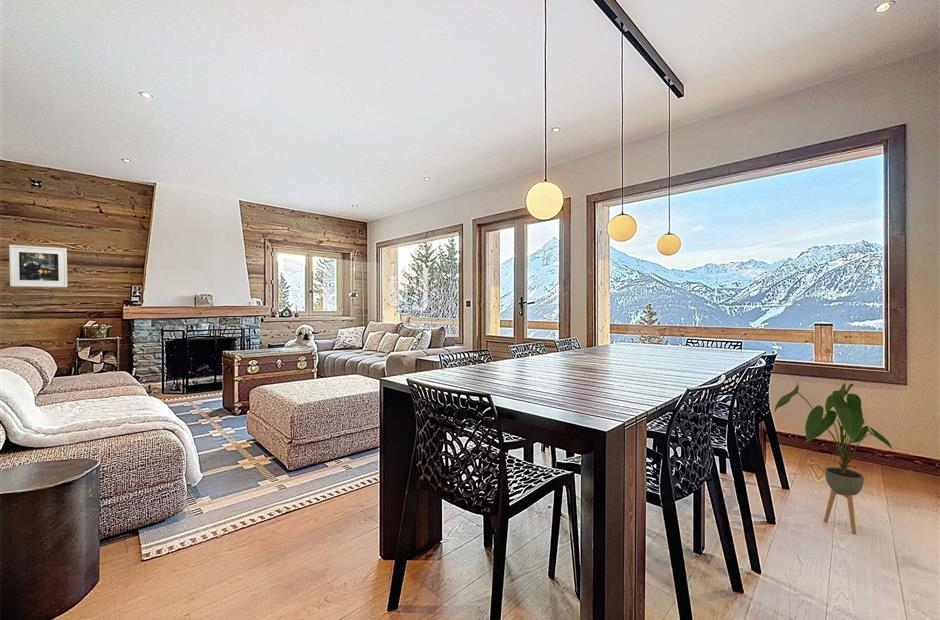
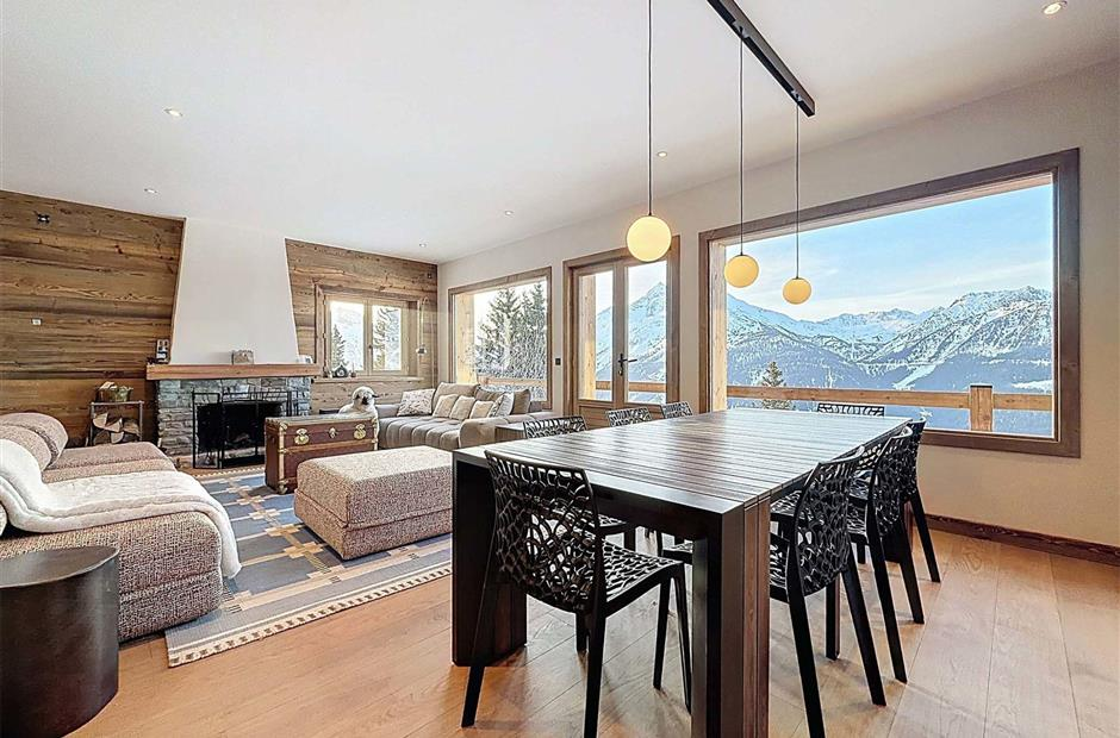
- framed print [8,244,68,288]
- house plant [774,381,895,535]
